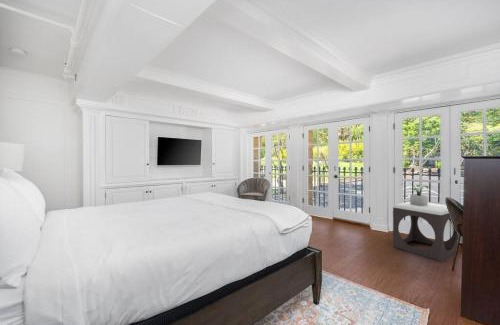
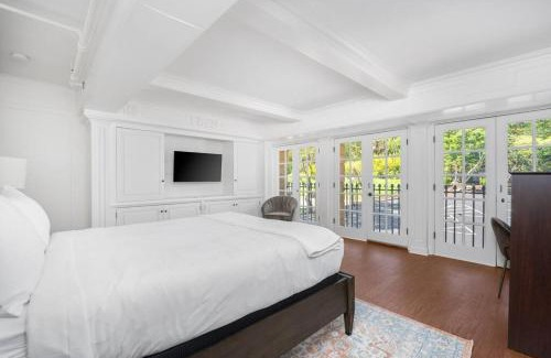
- footstool [392,201,461,262]
- potted plant [401,182,434,206]
